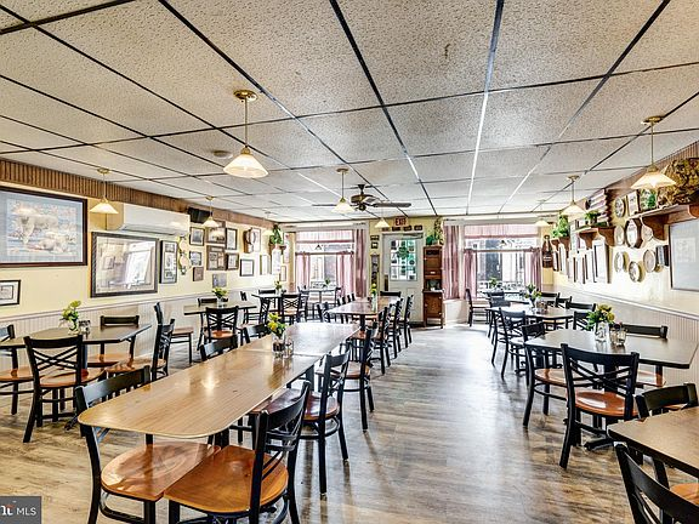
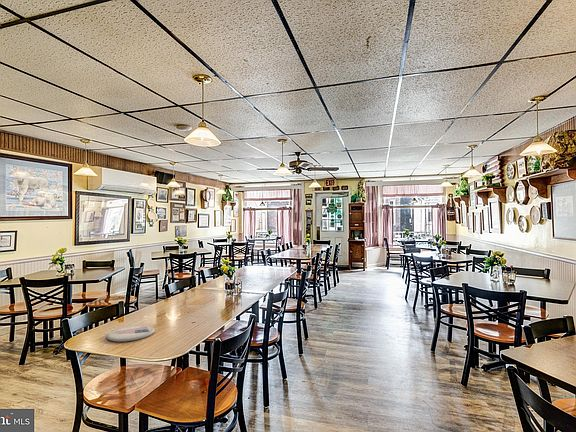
+ plate [106,324,156,343]
